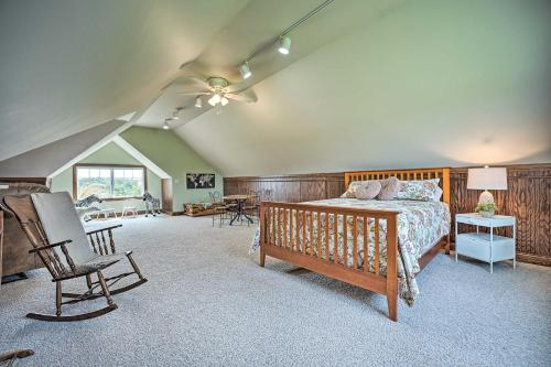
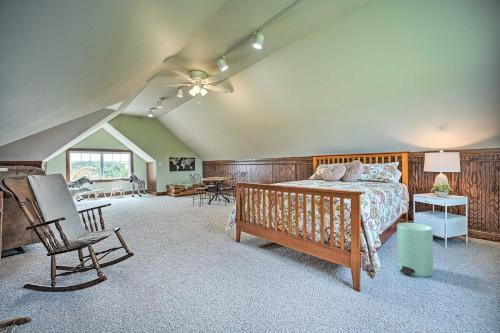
+ trash can [396,222,434,278]
